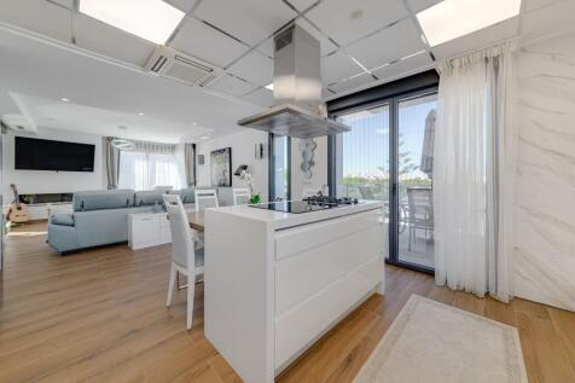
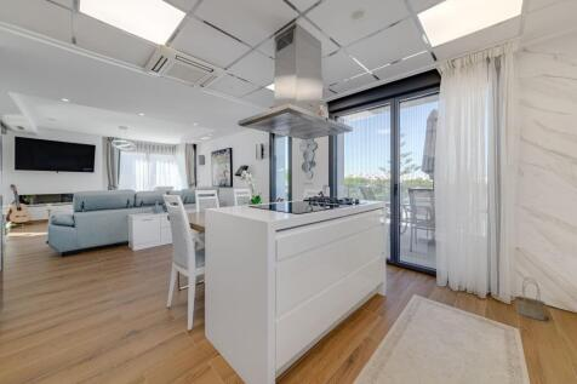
+ basket [515,276,547,322]
